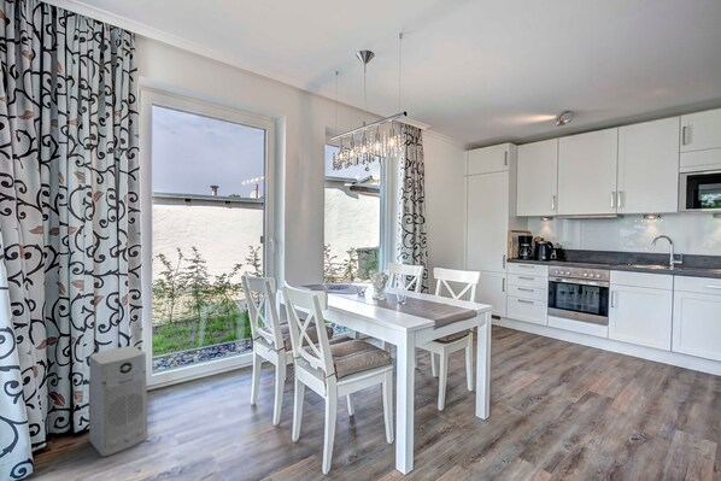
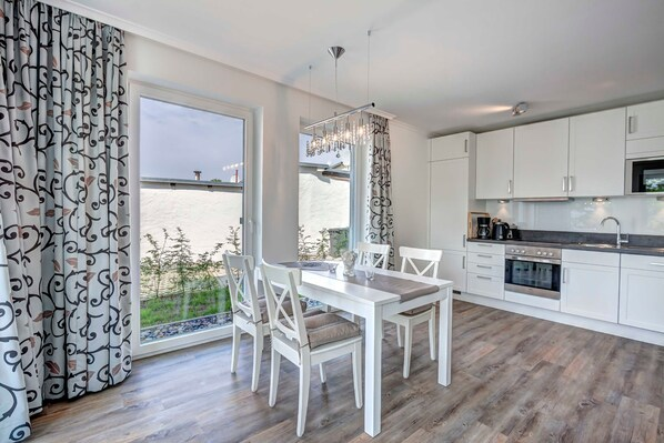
- air purifier [88,345,150,458]
